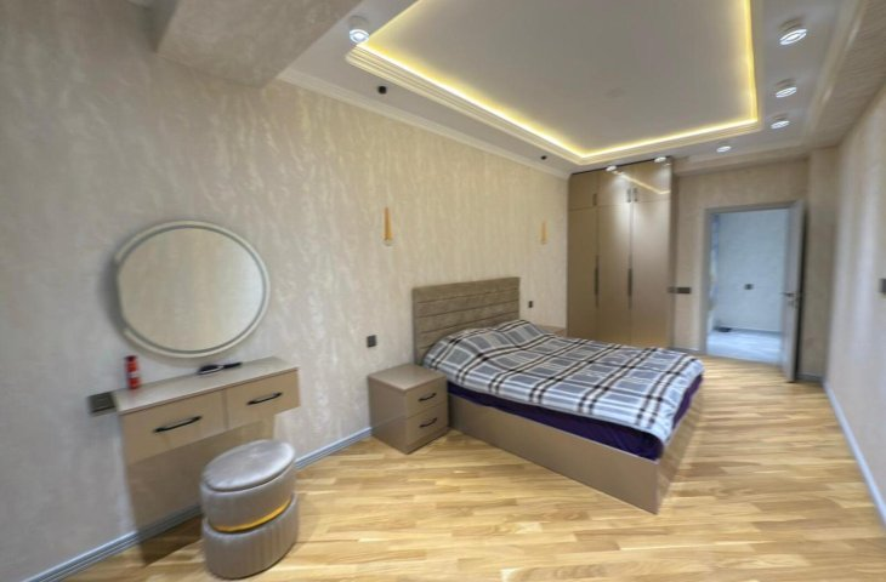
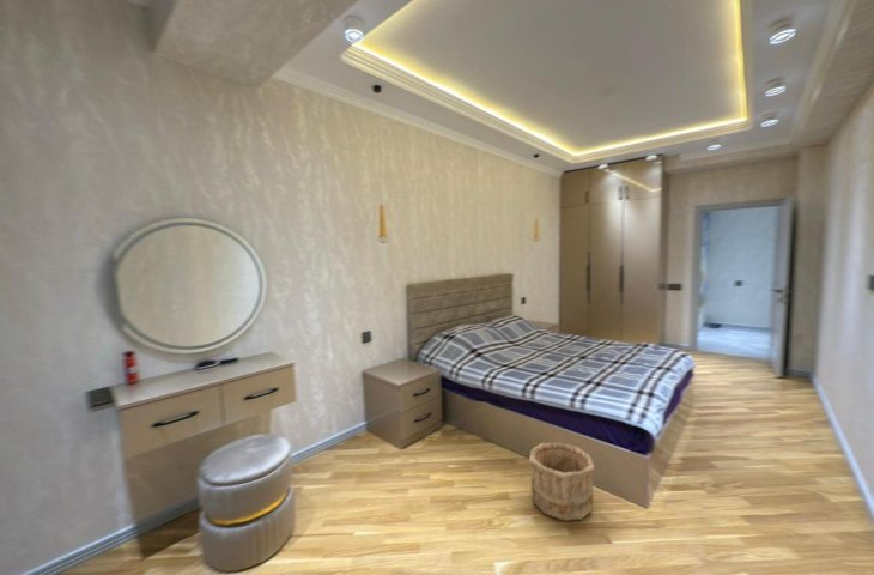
+ wooden bucket [528,442,596,522]
